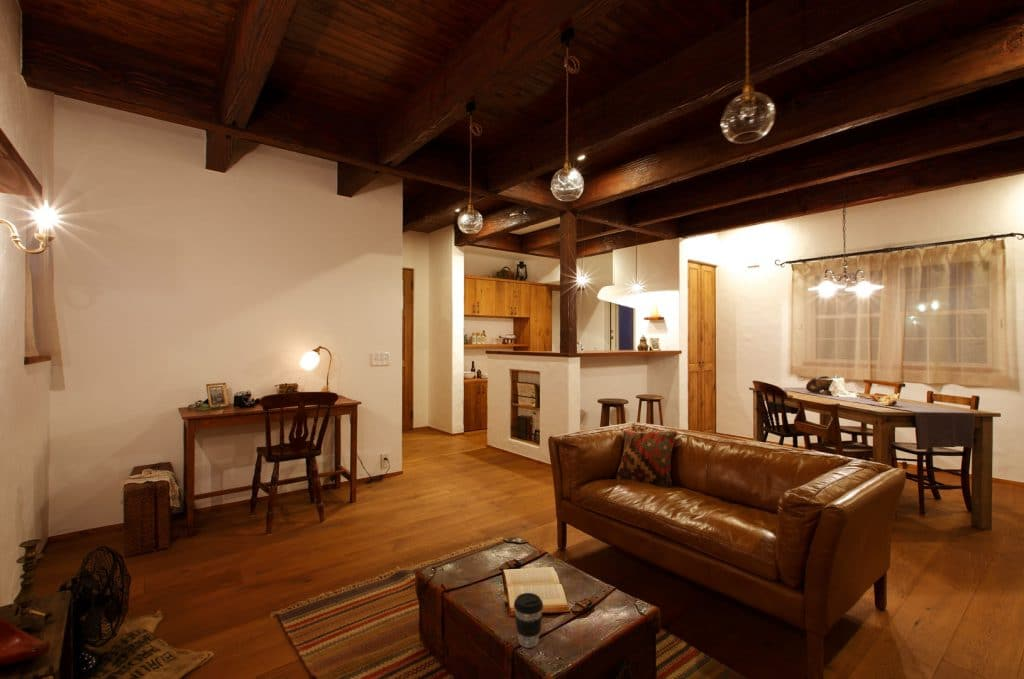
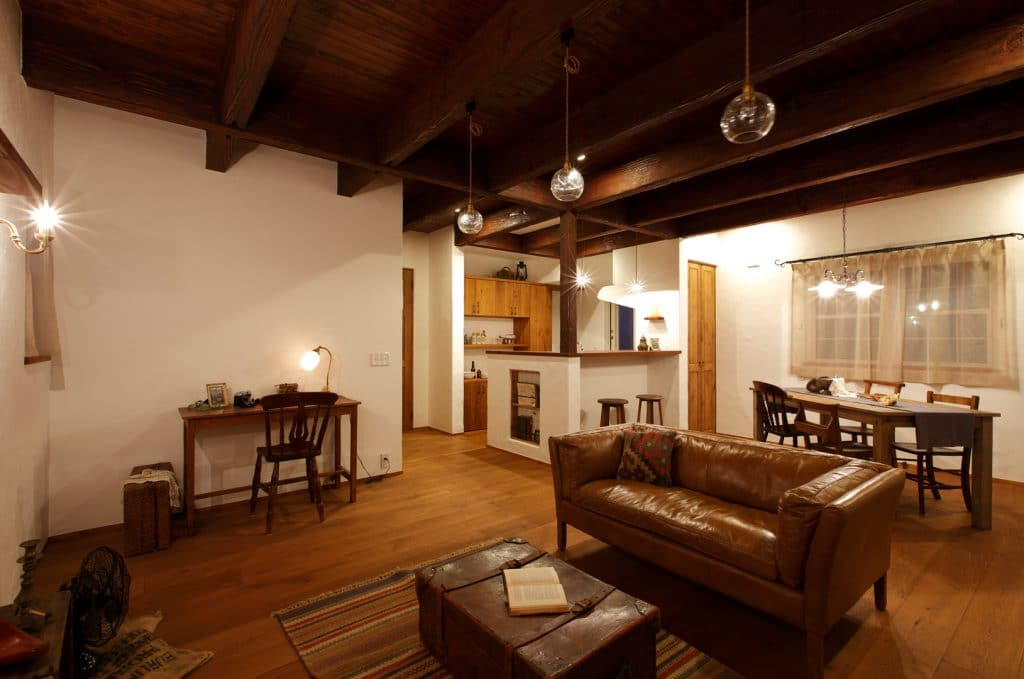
- coffee cup [513,592,544,649]
